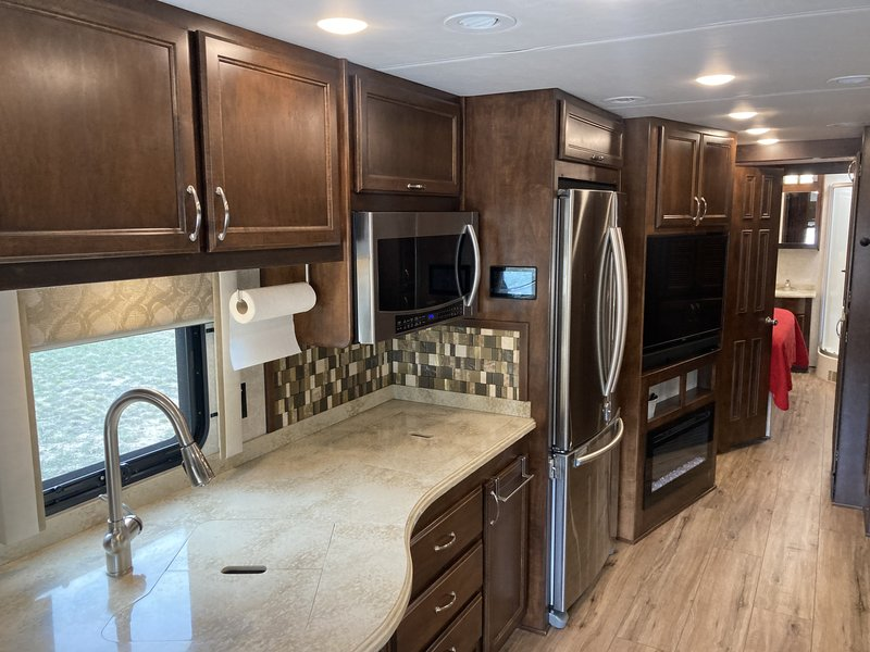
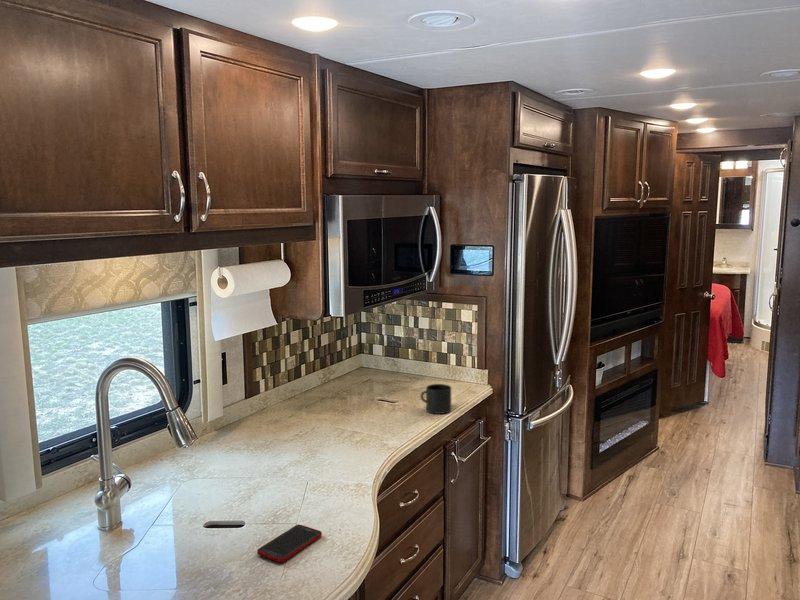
+ cell phone [256,524,323,563]
+ mug [420,383,452,415]
